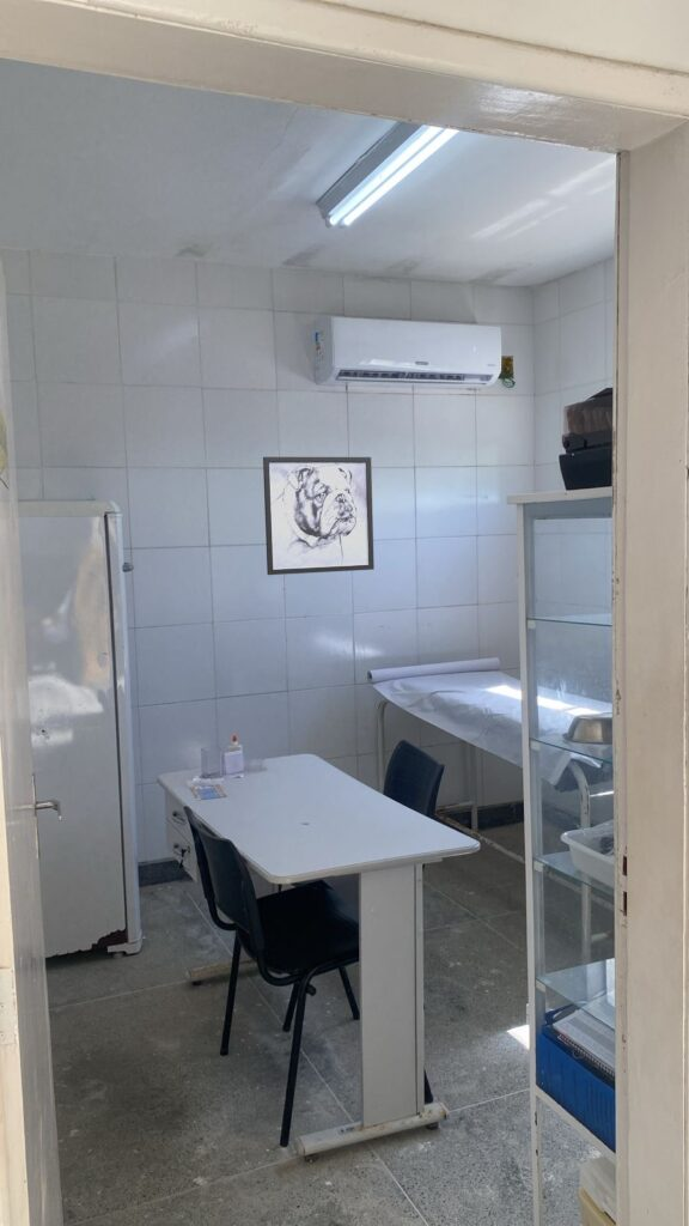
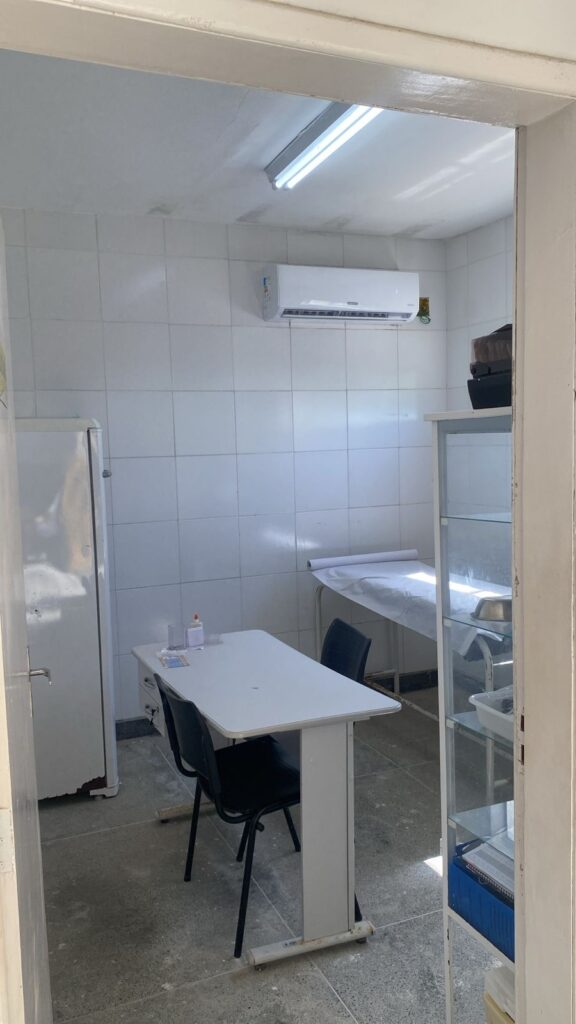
- wall art [262,456,376,576]
